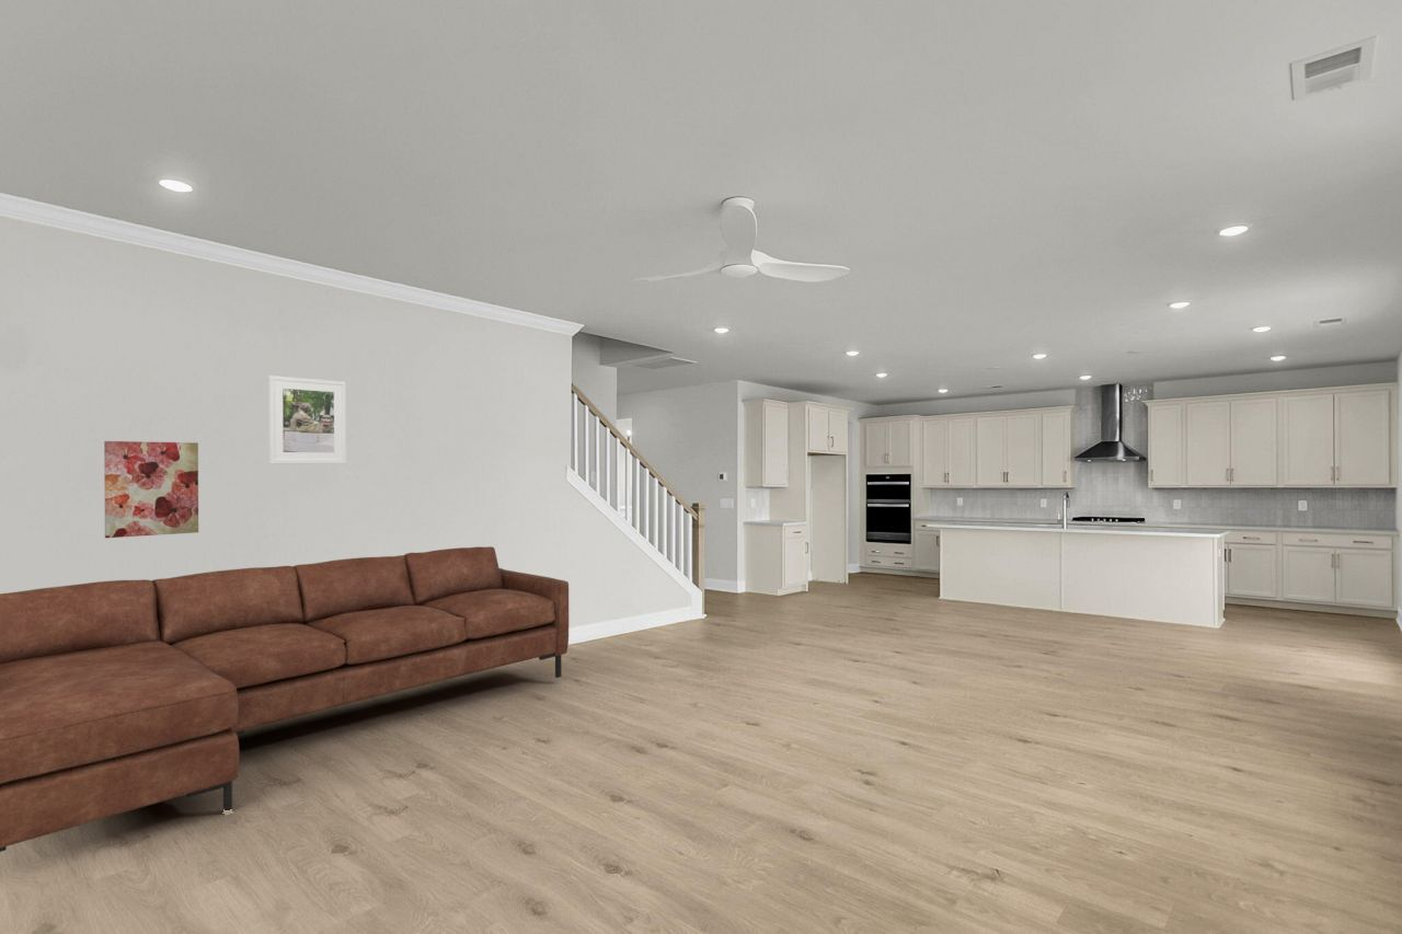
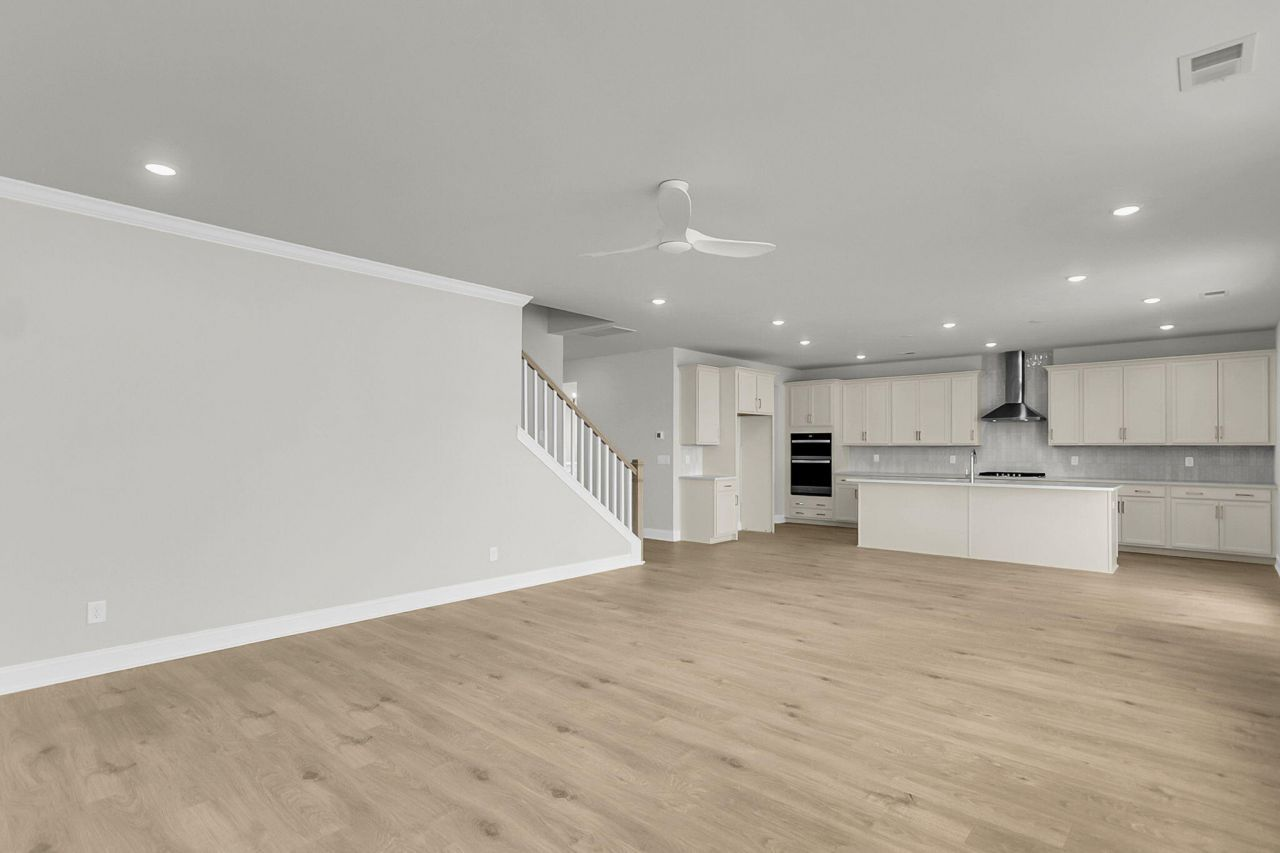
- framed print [267,374,347,465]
- sofa [0,545,570,853]
- wall art [103,440,199,539]
